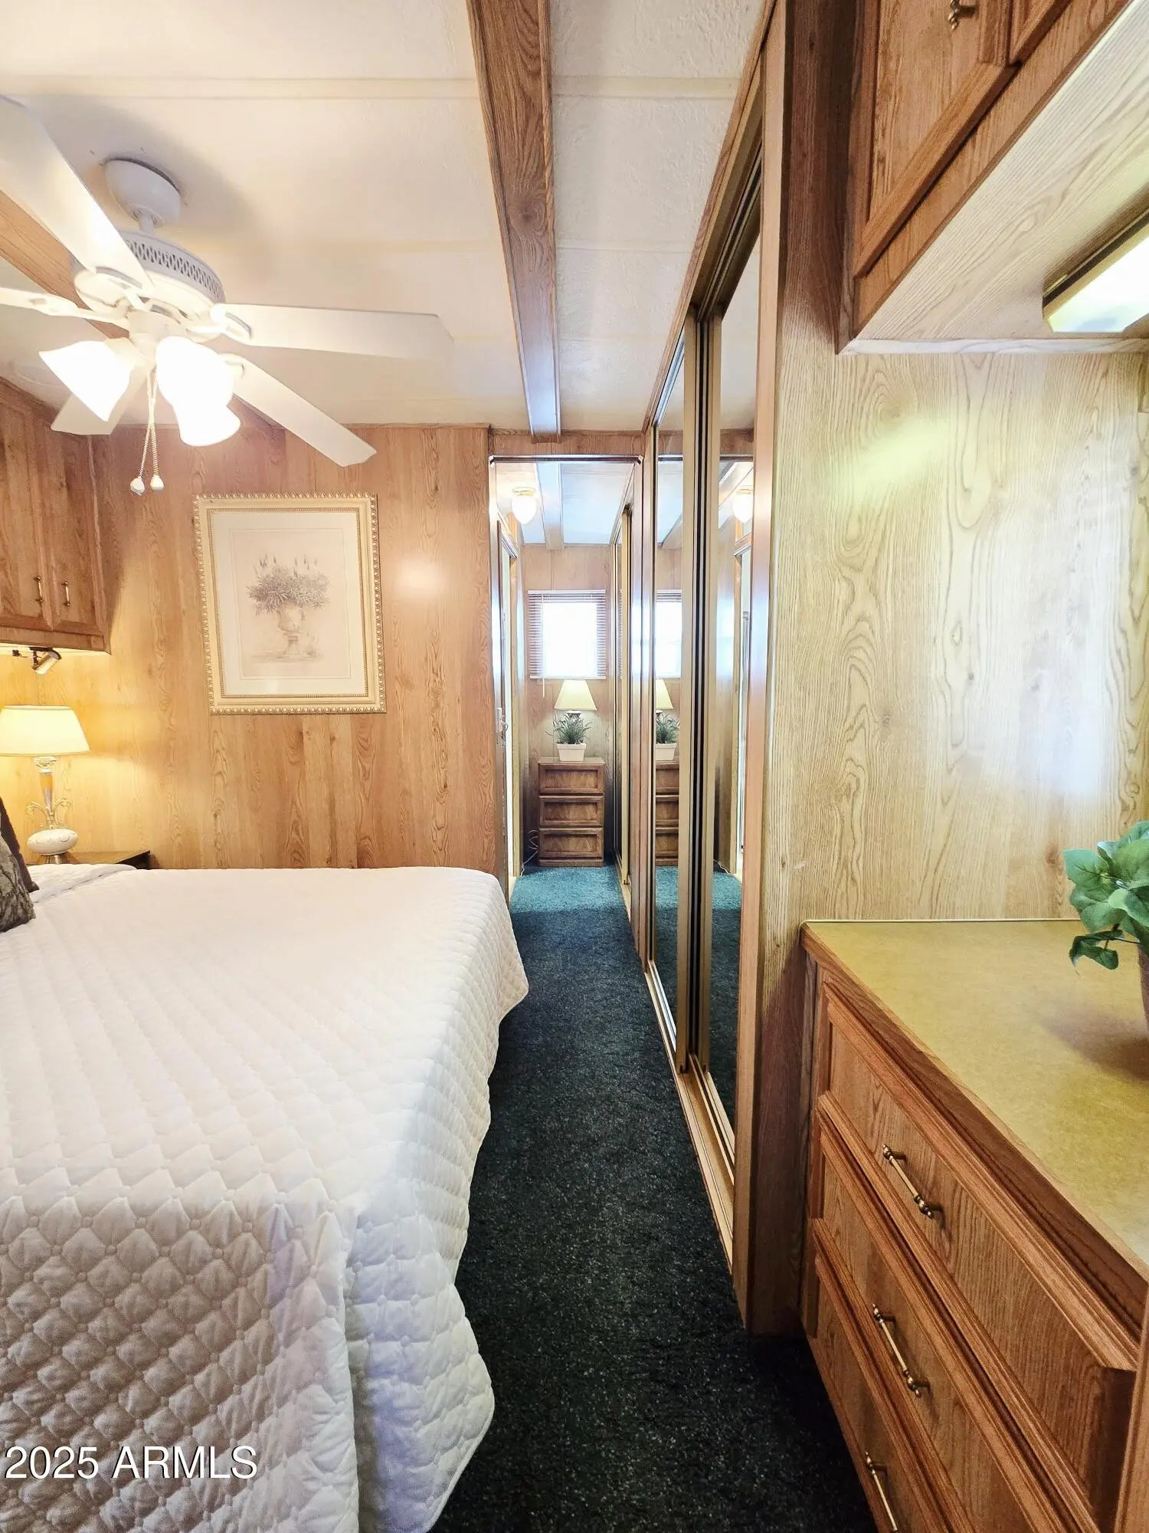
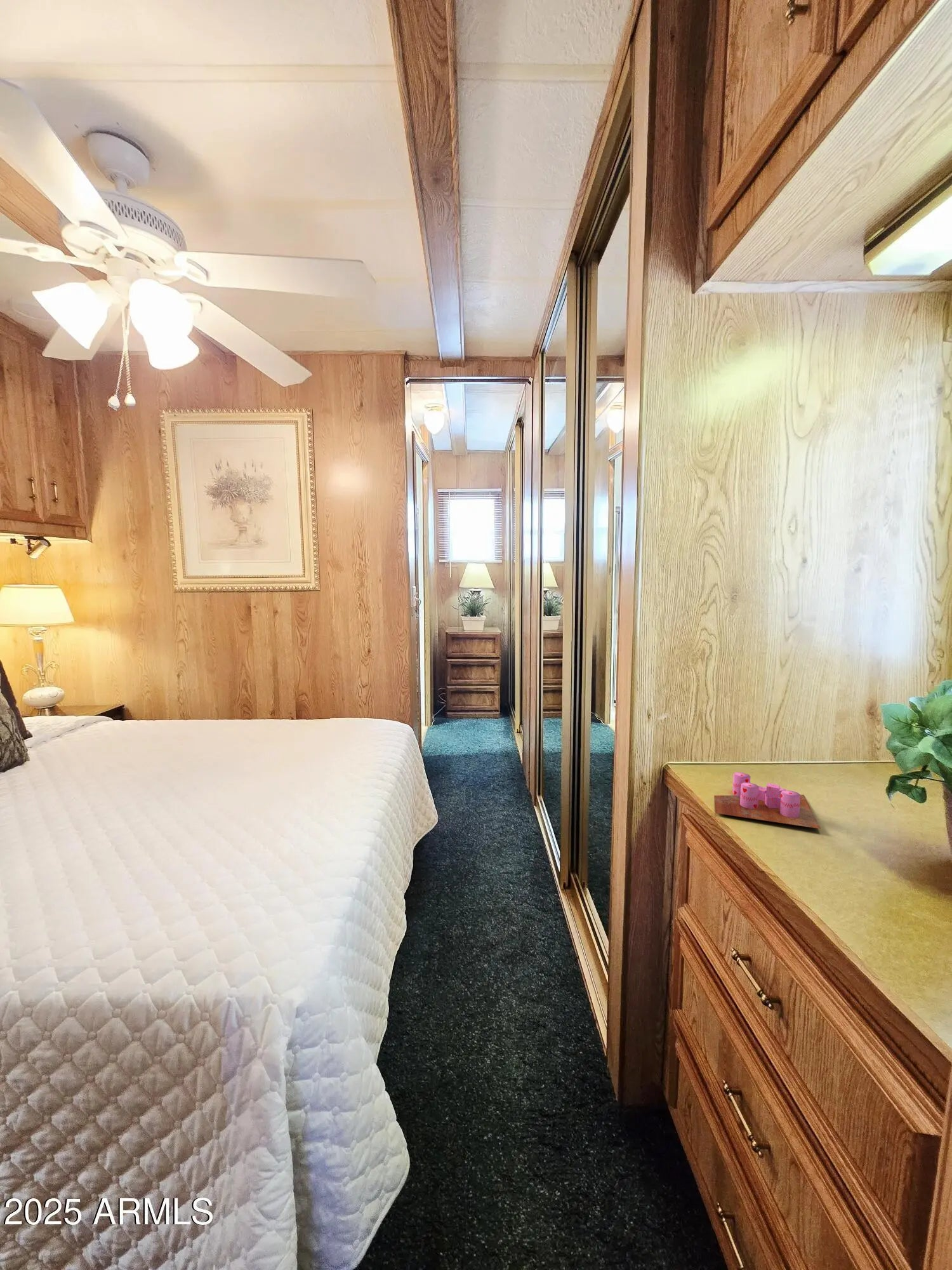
+ candle [714,772,821,829]
